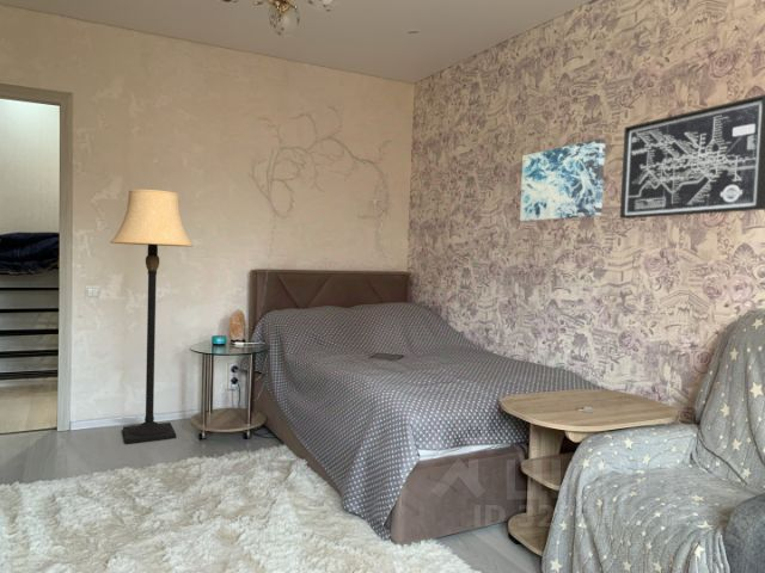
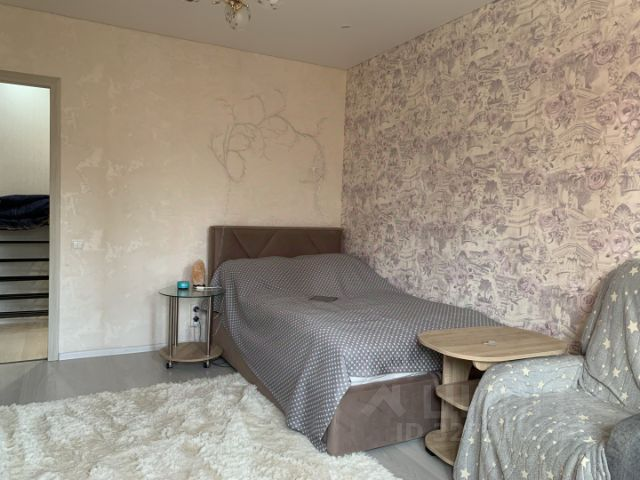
- wall art [519,137,606,222]
- lamp [109,189,195,445]
- wall art [619,93,765,220]
